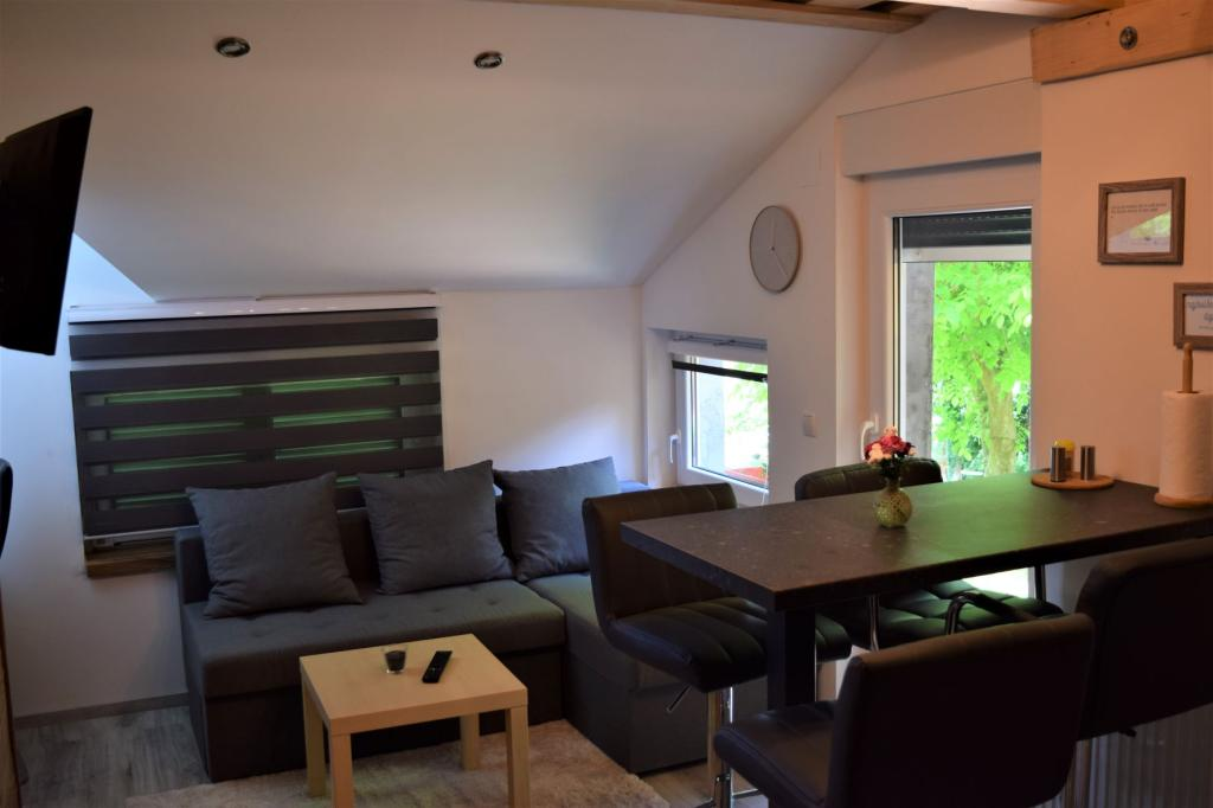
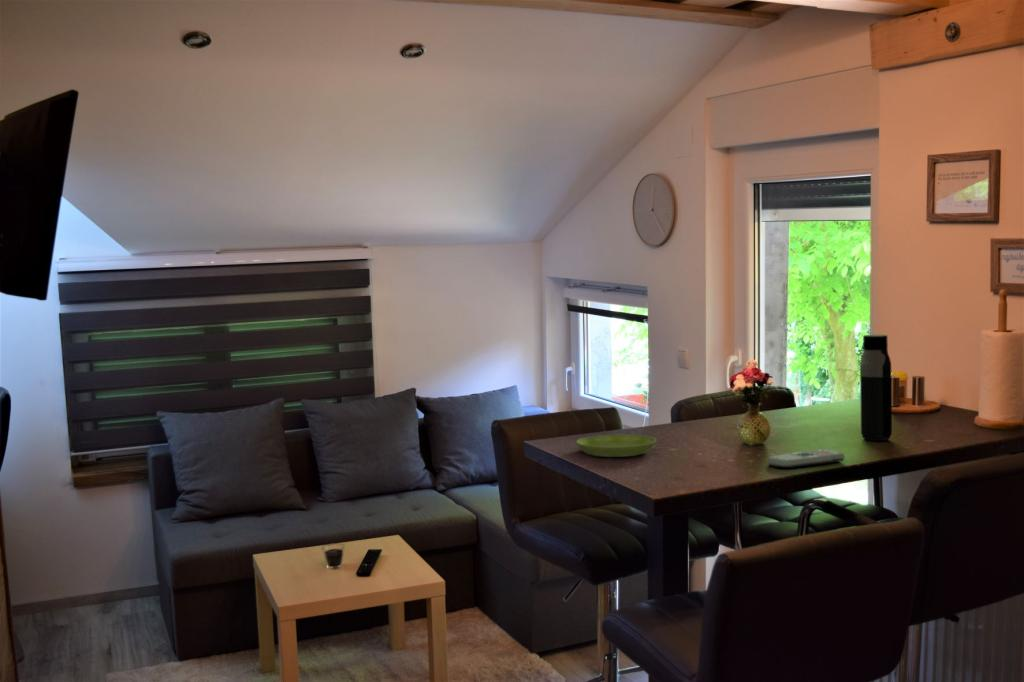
+ saucer [575,434,657,458]
+ remote control [766,448,846,469]
+ water bottle [859,334,893,442]
